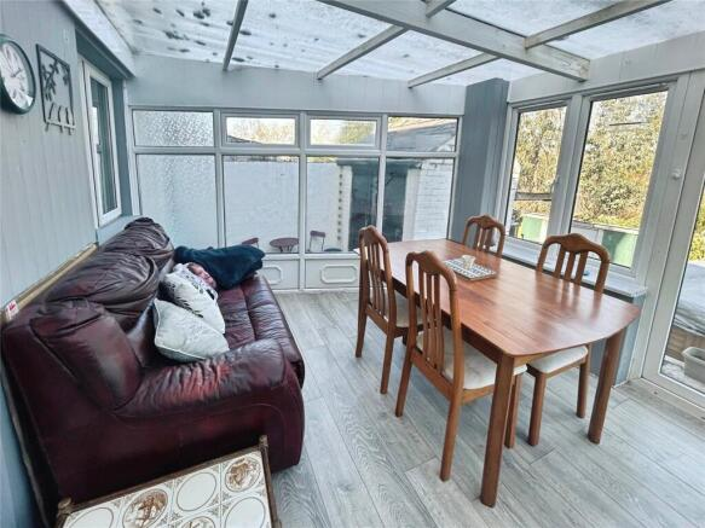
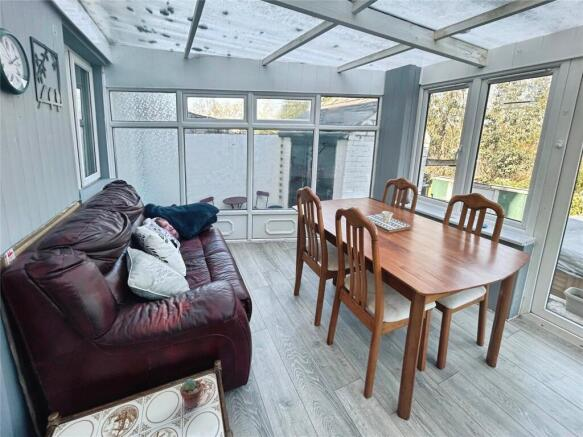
+ potted succulent [179,377,203,410]
